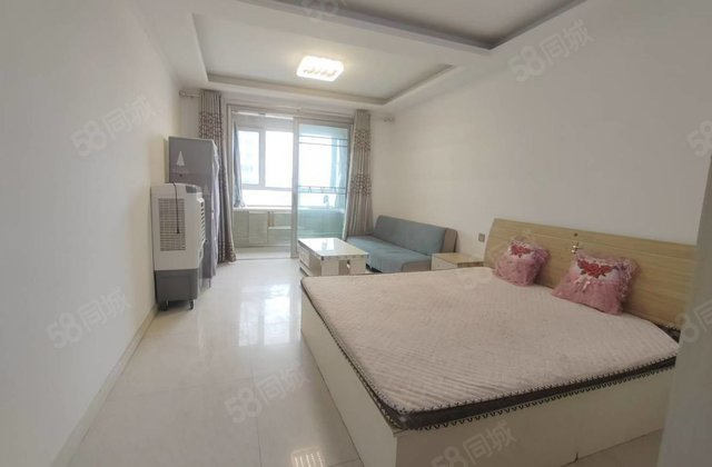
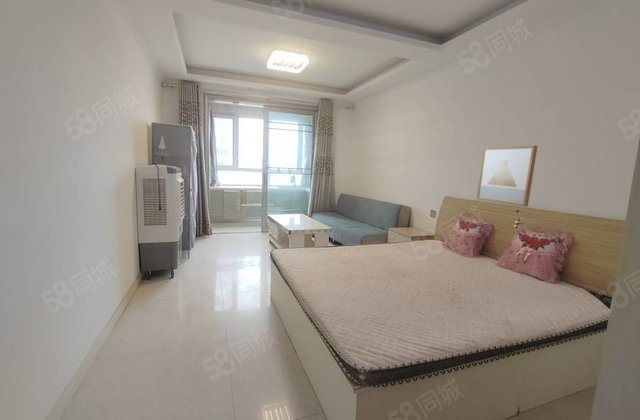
+ wall art [476,145,539,208]
